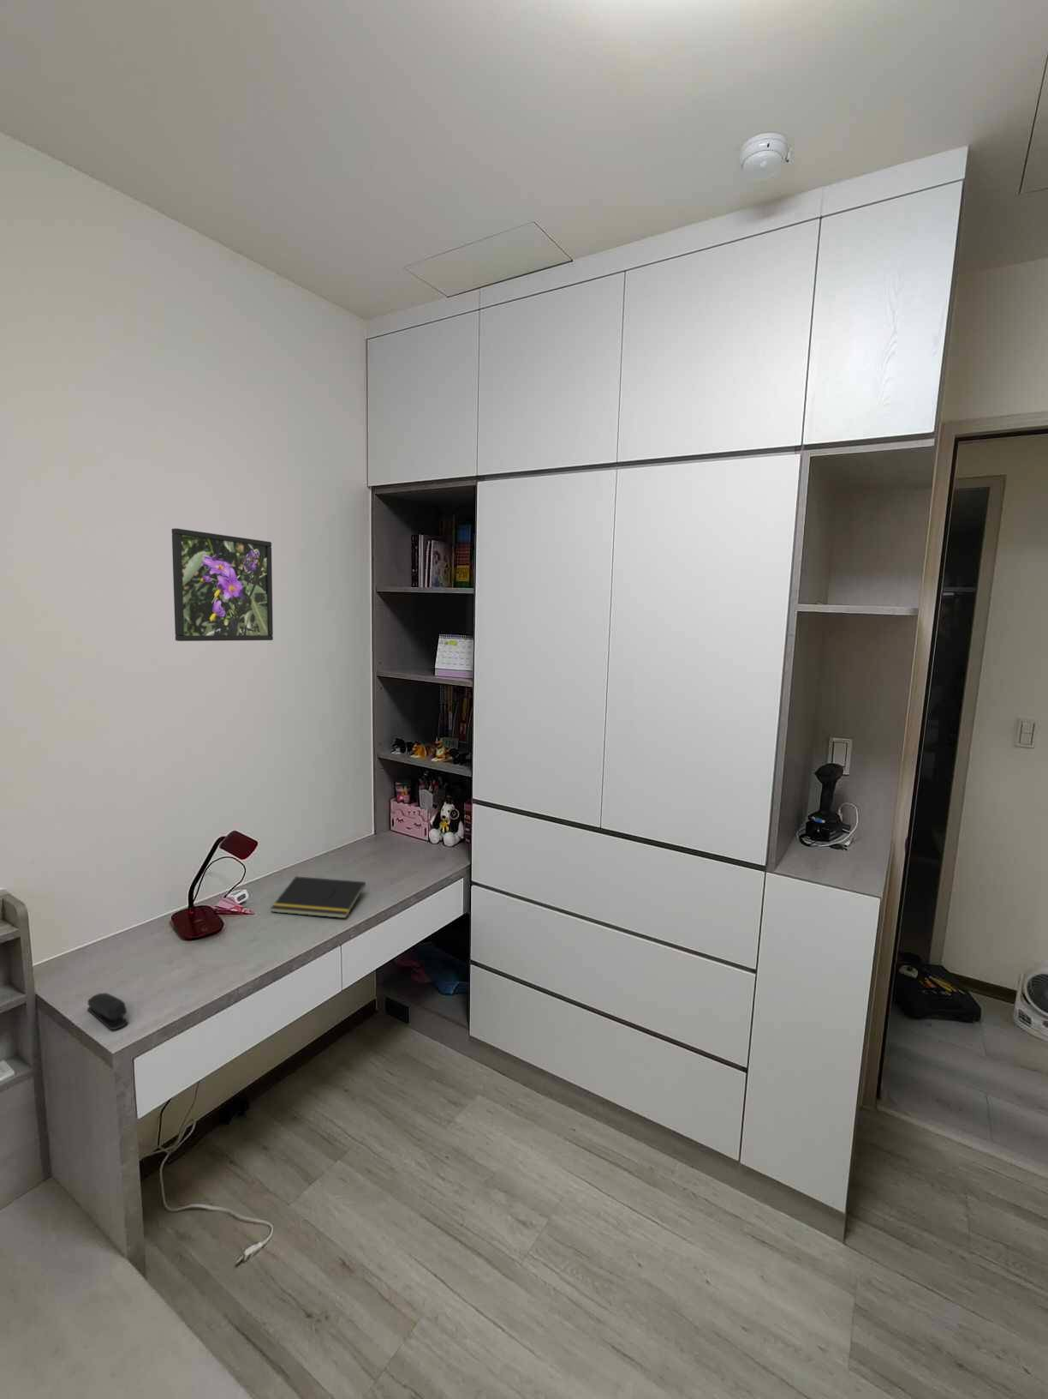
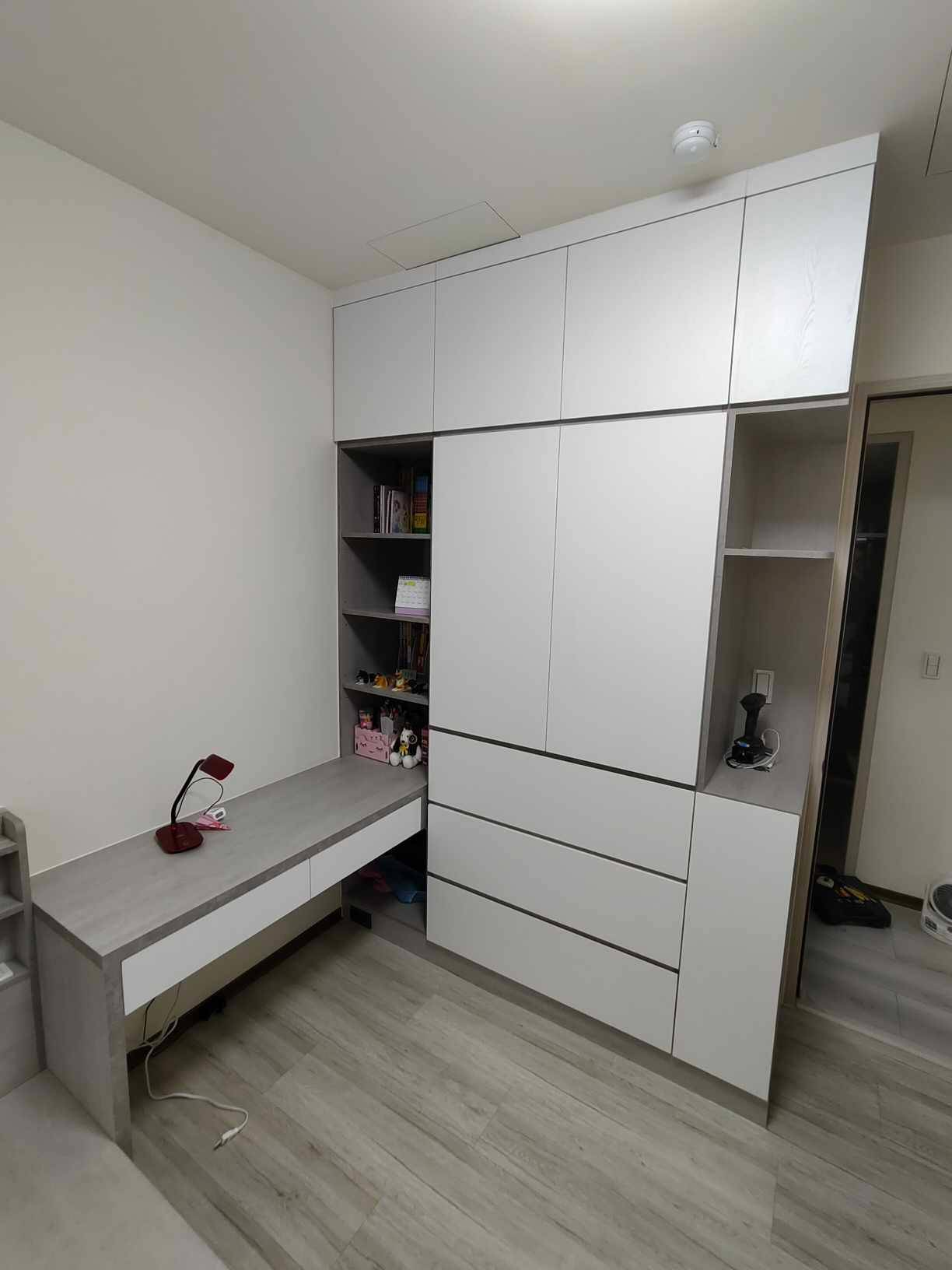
- stapler [87,991,129,1030]
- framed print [172,528,274,642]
- notepad [270,876,367,919]
